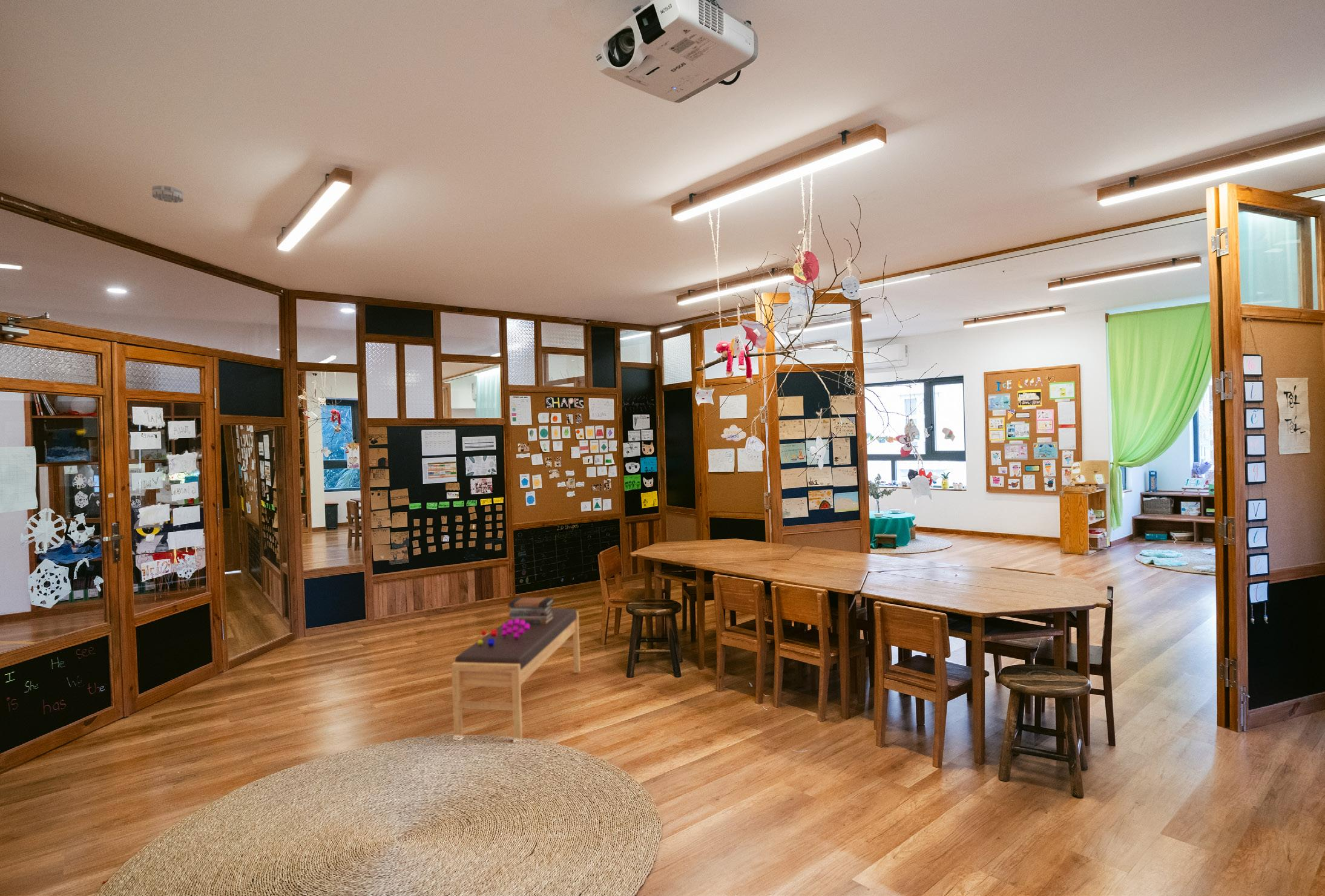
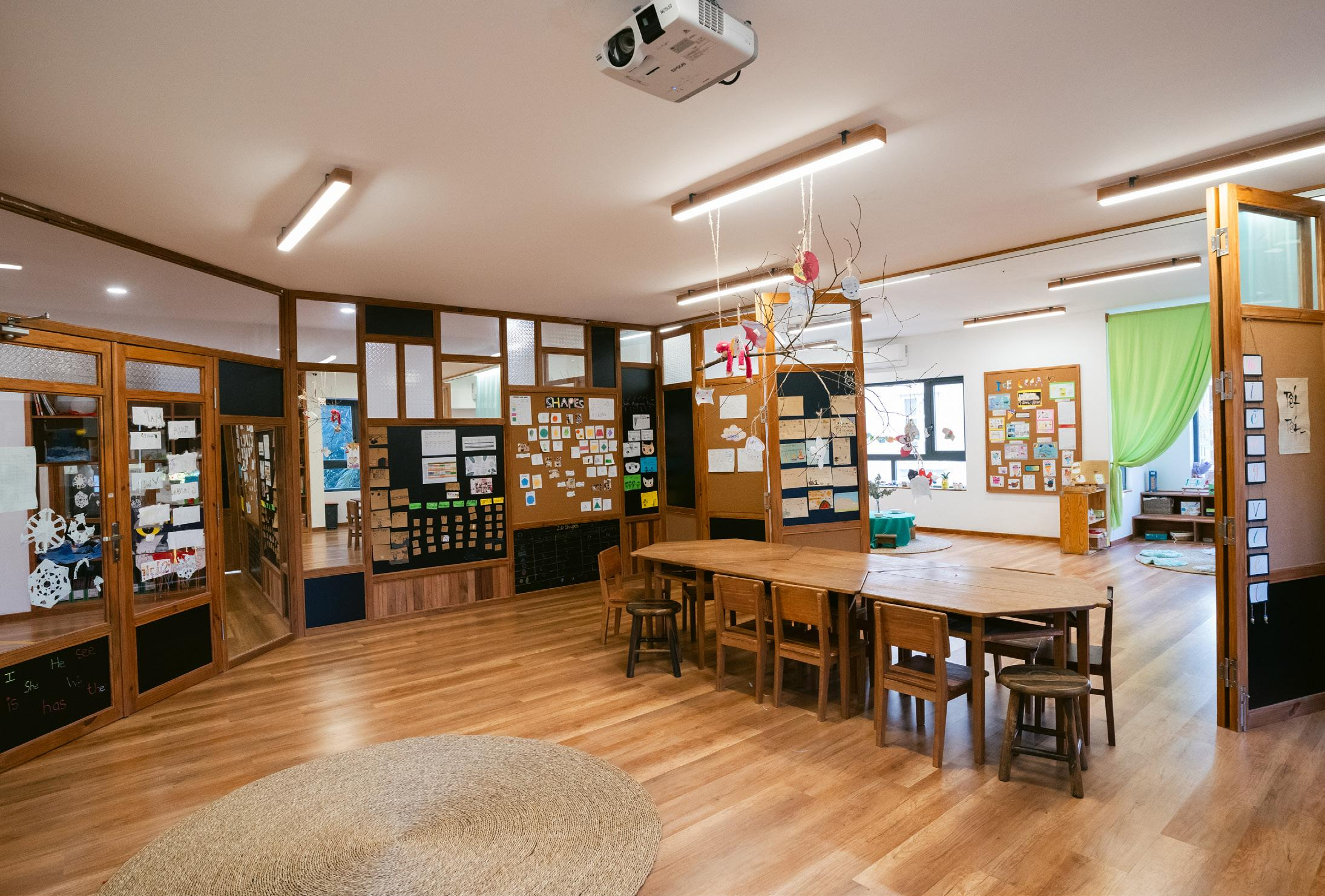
- smoke detector [151,185,184,203]
- book stack [507,597,555,624]
- bench [451,607,581,740]
- toy block set [478,619,530,646]
